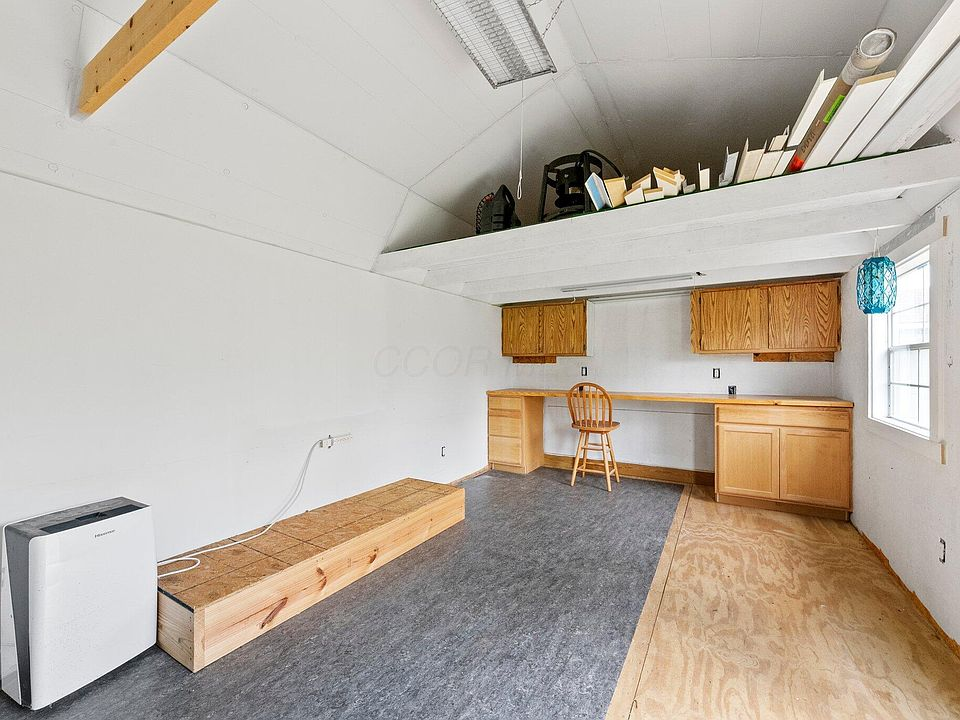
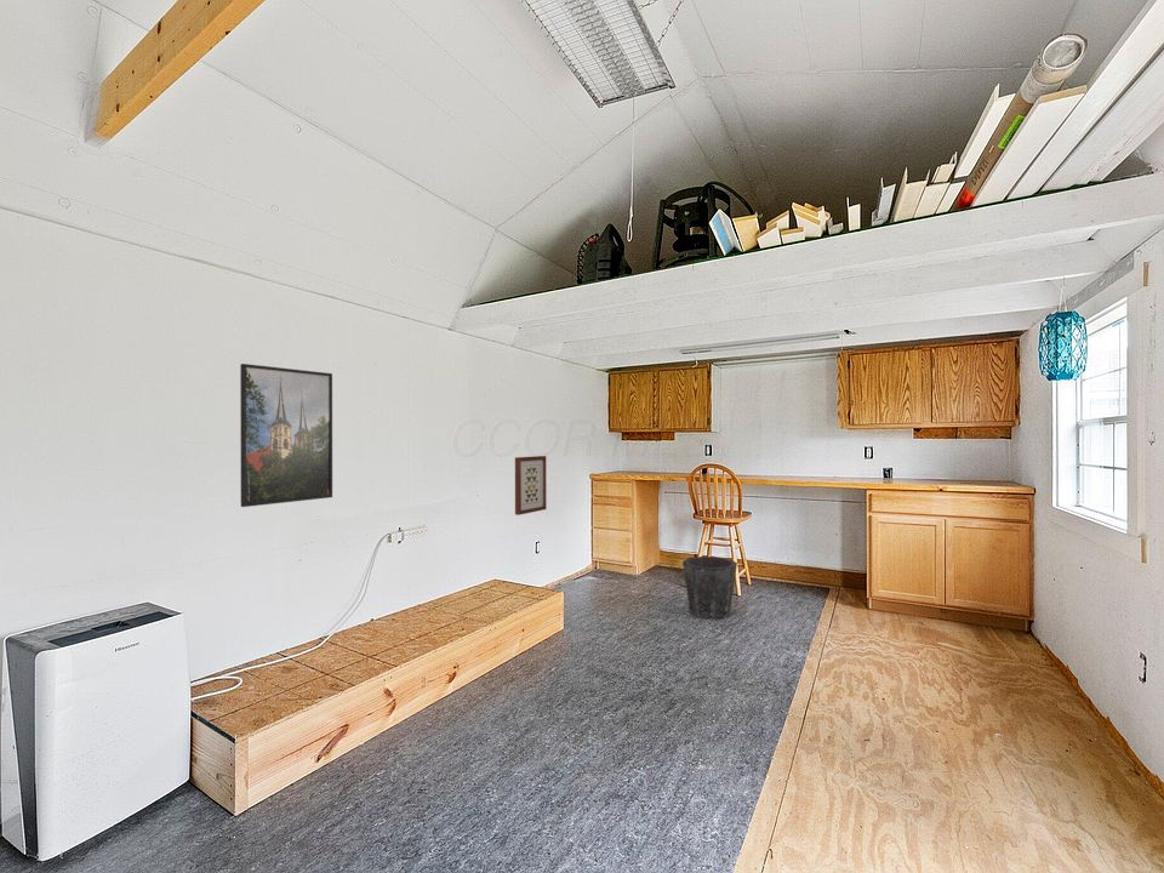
+ waste bin [681,555,738,621]
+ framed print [239,363,333,508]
+ wall art [514,455,548,517]
